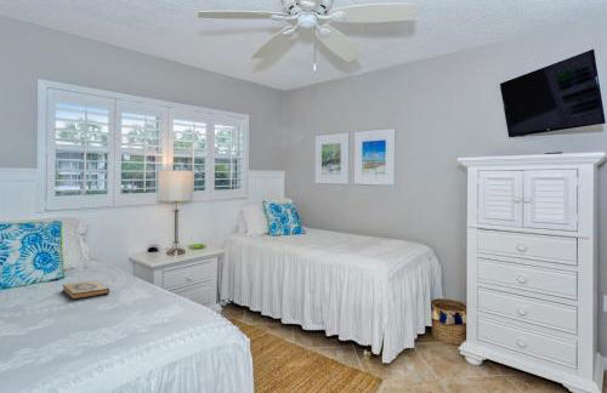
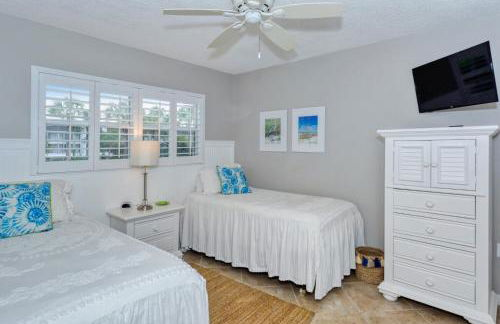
- hardback book [62,279,110,301]
